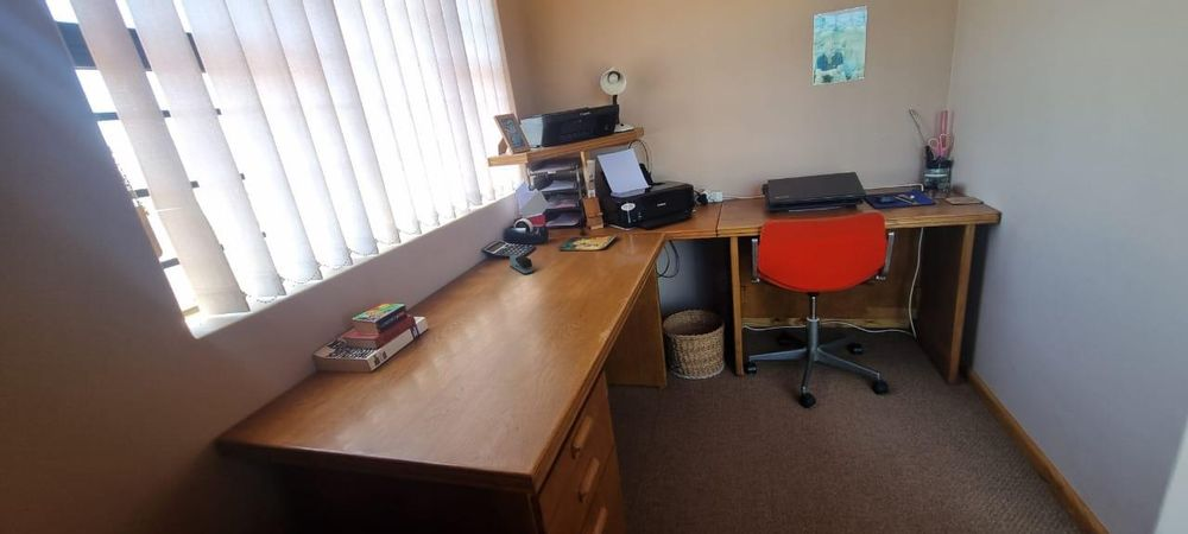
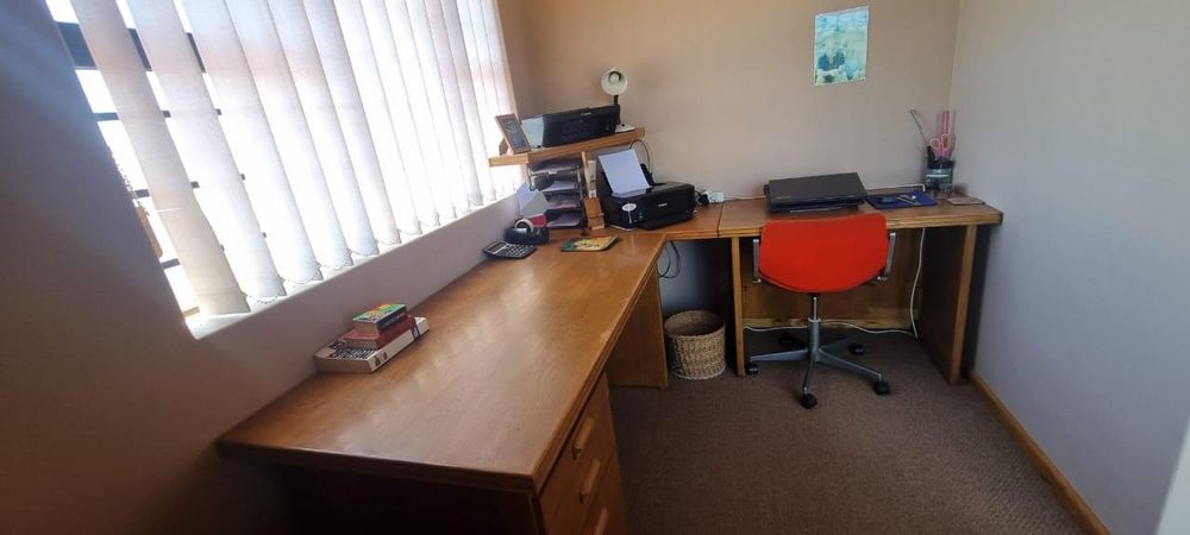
- stapler [508,254,536,275]
